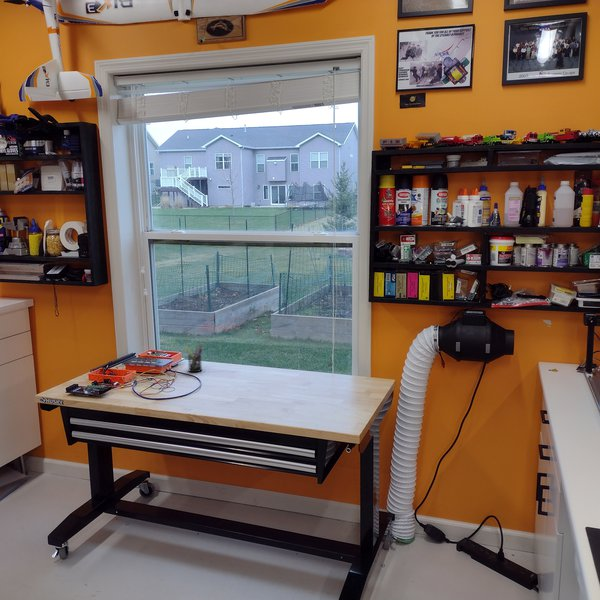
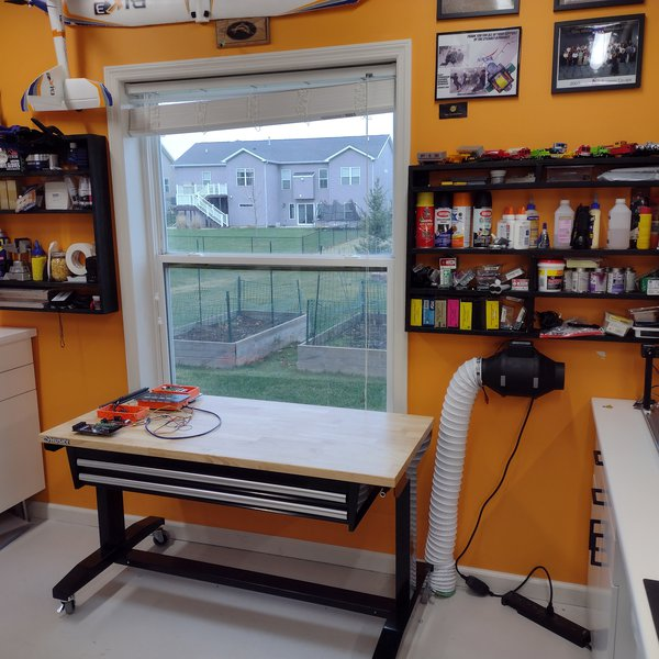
- pen holder [185,343,203,373]
